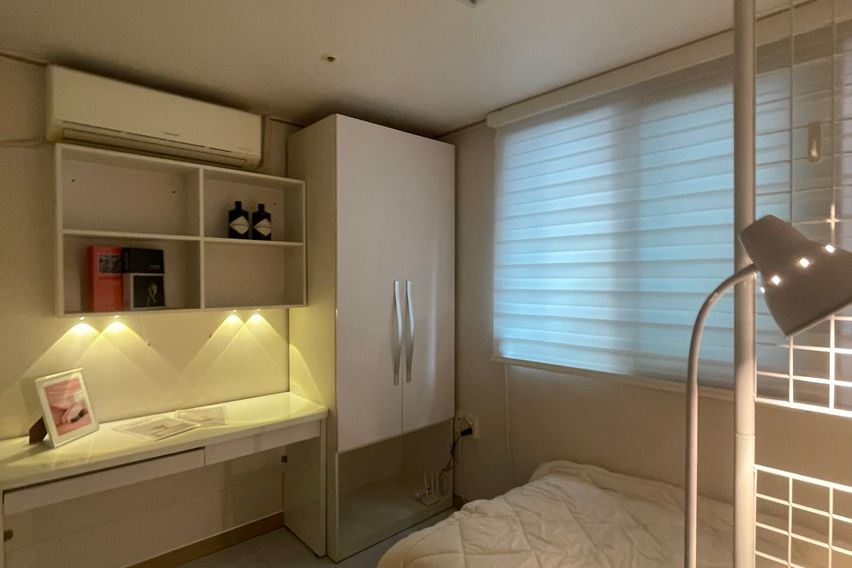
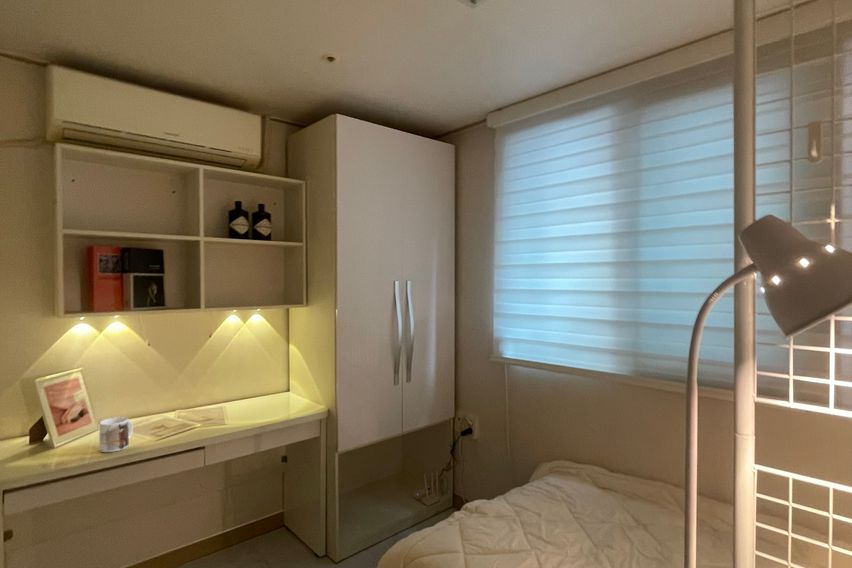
+ mug [98,416,134,453]
